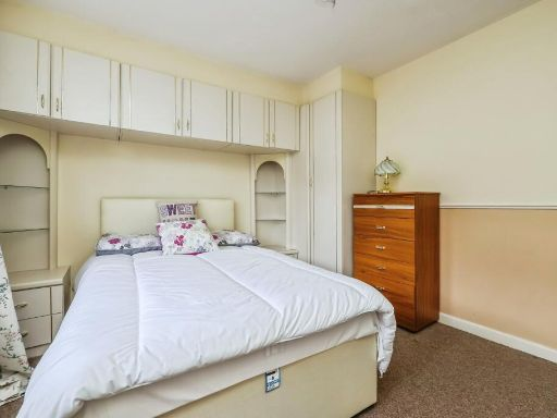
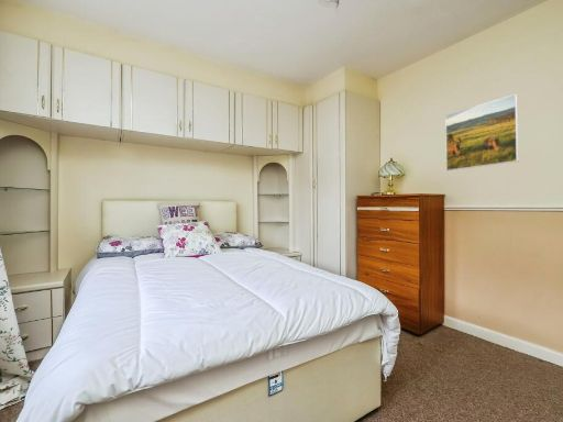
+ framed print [444,93,520,171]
